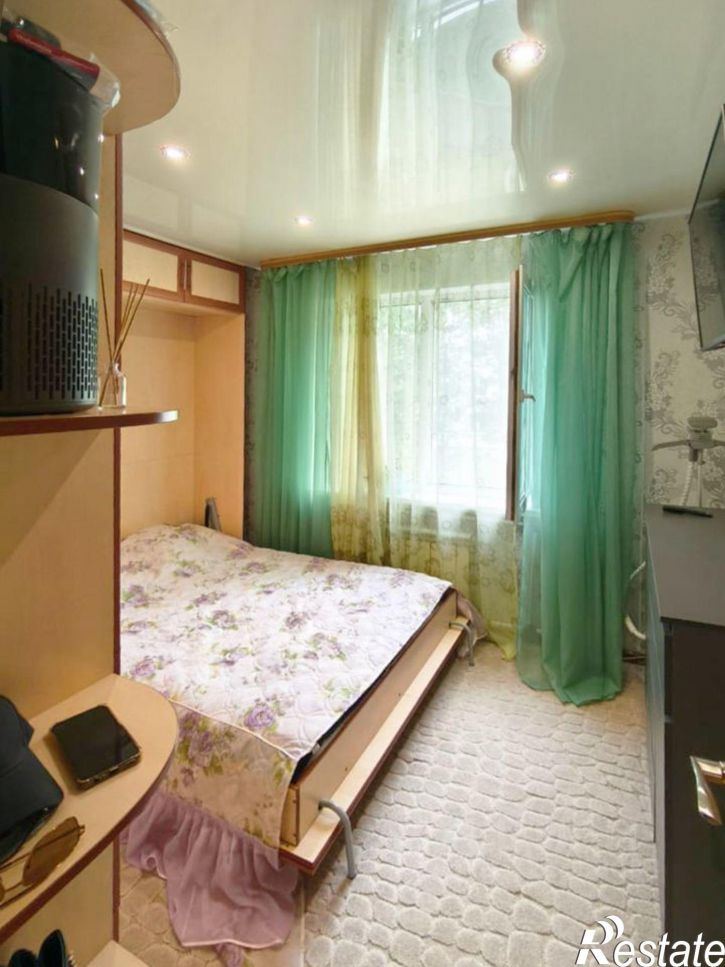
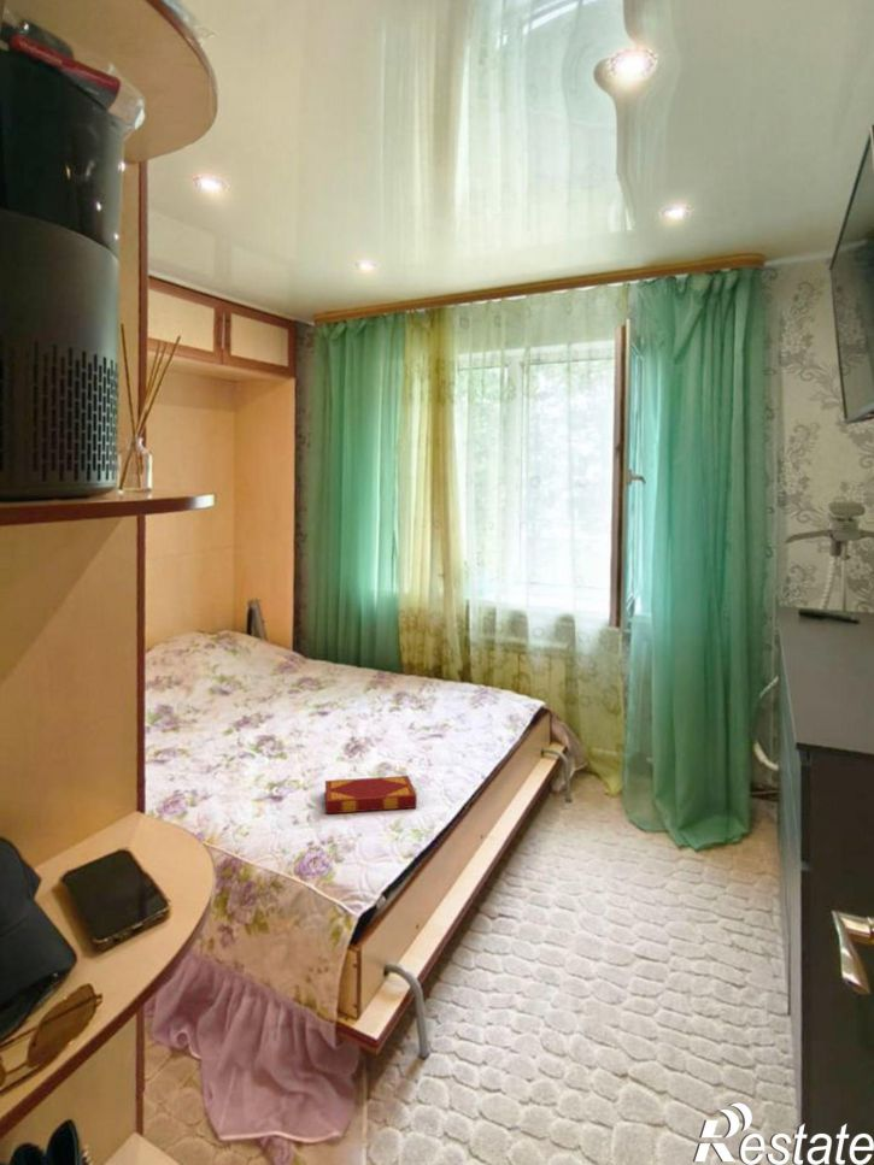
+ hardback book [324,775,418,816]
